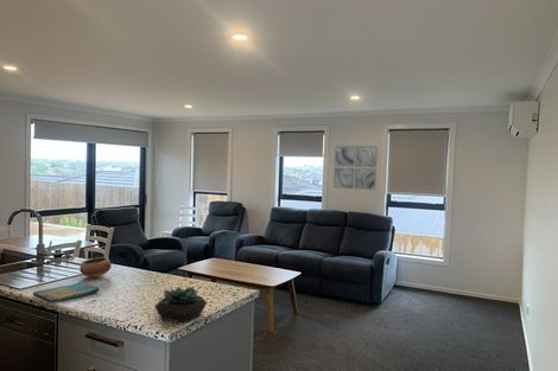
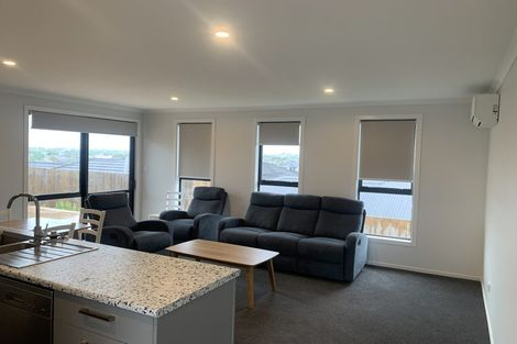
- succulent plant [153,286,209,324]
- bowl [78,256,113,279]
- dish towel [32,281,101,305]
- wall art [332,145,379,191]
